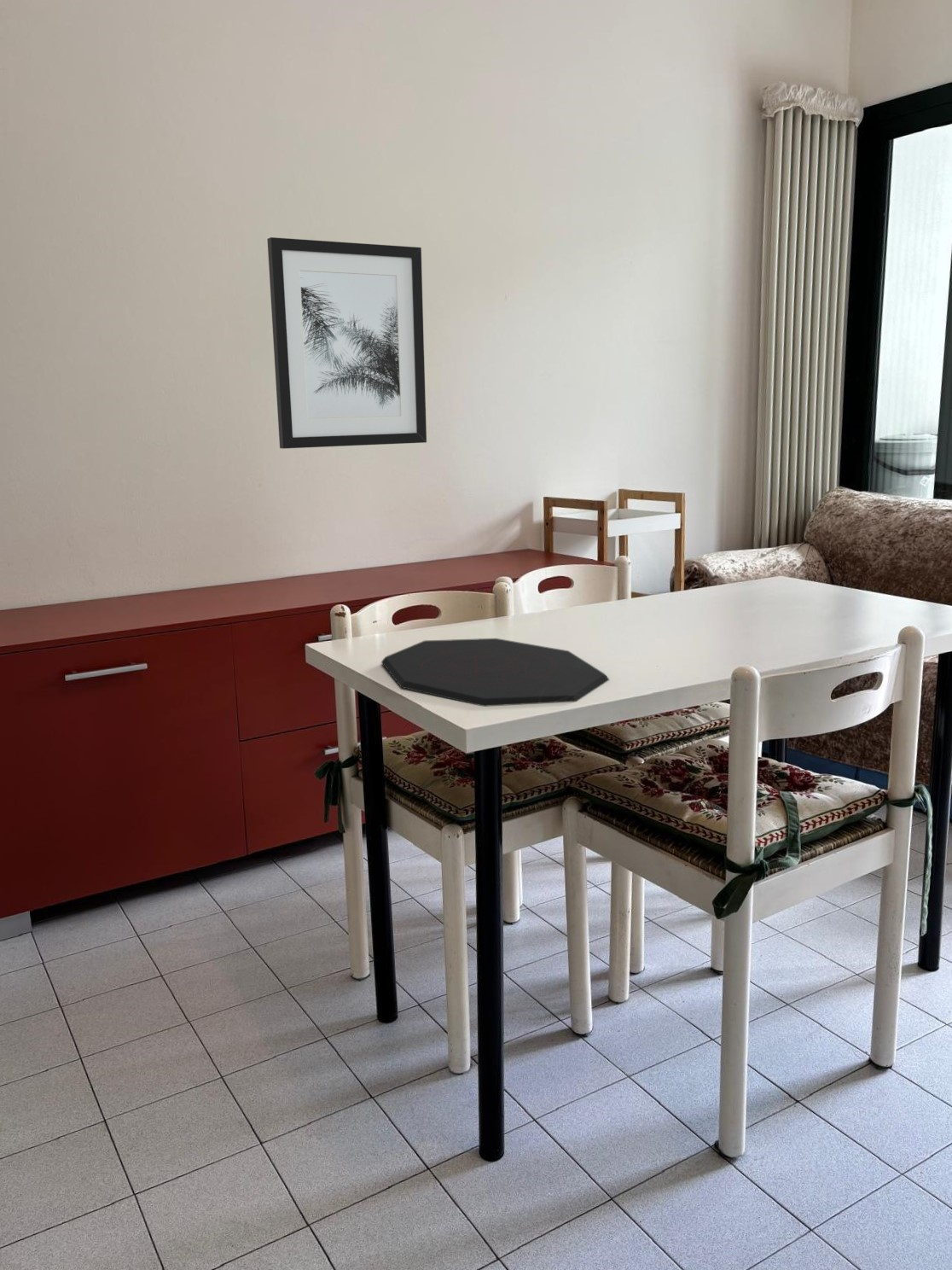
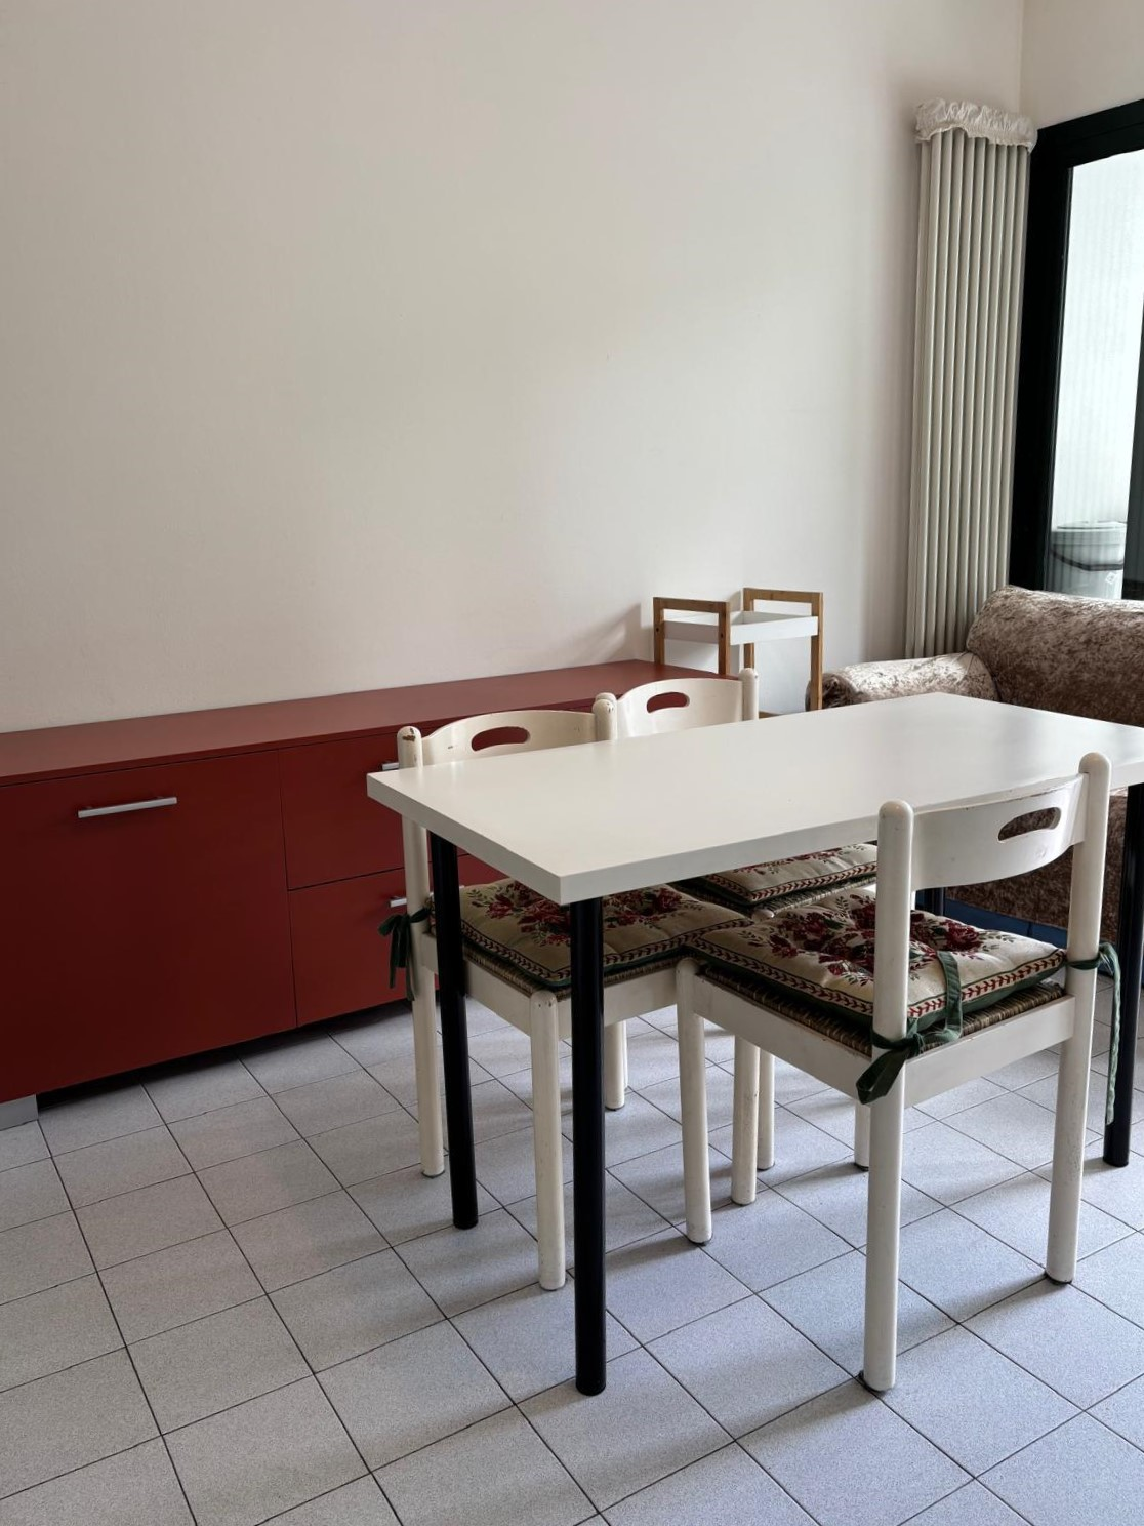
- placemat [380,638,611,708]
- wall art [266,236,427,450]
